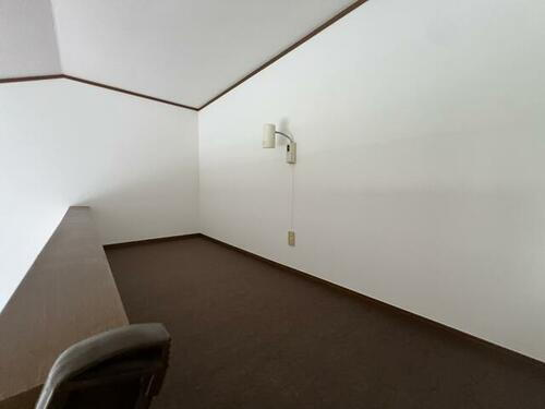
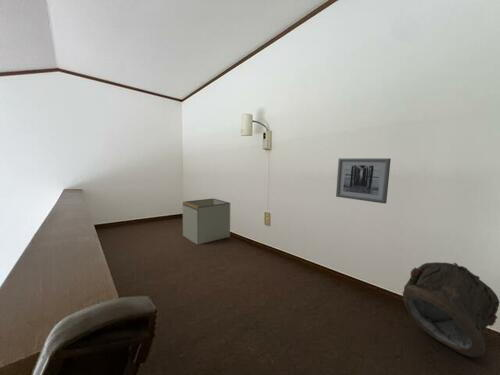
+ storage bin [182,197,231,245]
+ wall art [335,157,392,204]
+ bag [402,261,500,358]
